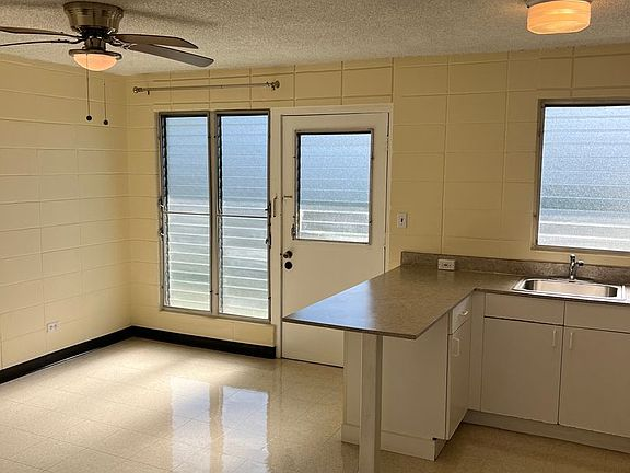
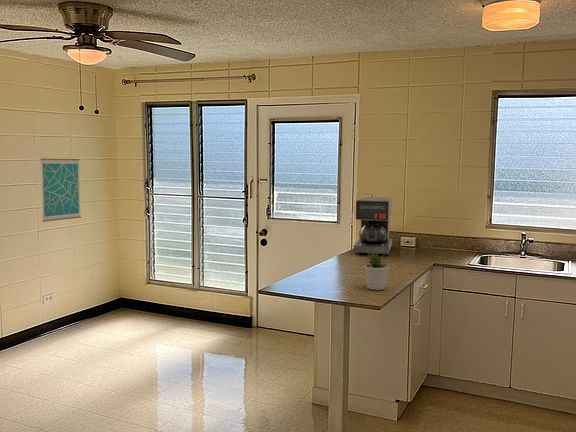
+ wall art [40,157,82,223]
+ coffee maker [352,196,393,256]
+ potted plant [363,249,390,291]
